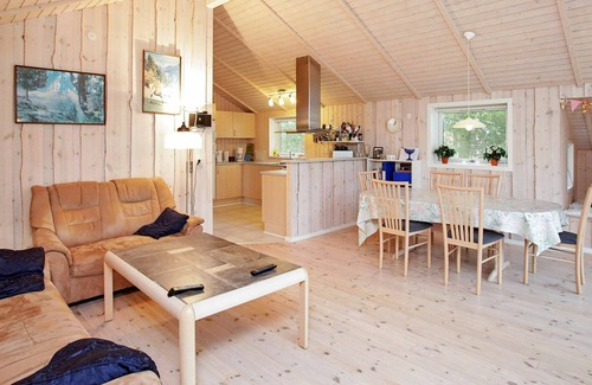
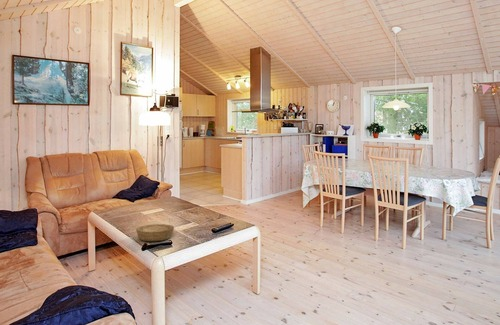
+ bowl [135,223,175,242]
